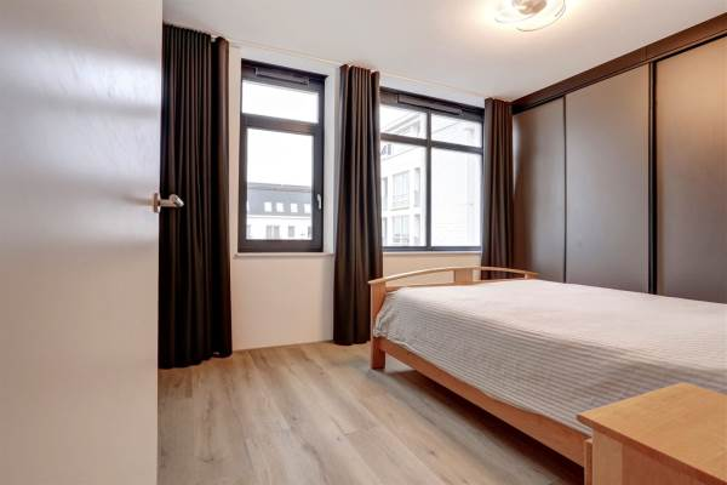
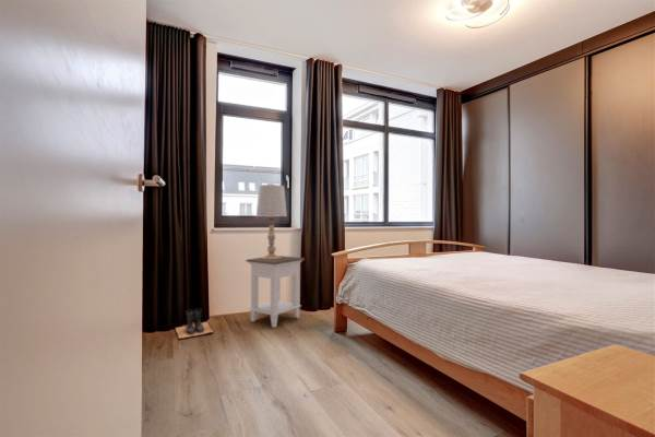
+ boots [174,308,214,340]
+ table lamp [255,184,288,259]
+ nightstand [245,255,306,329]
